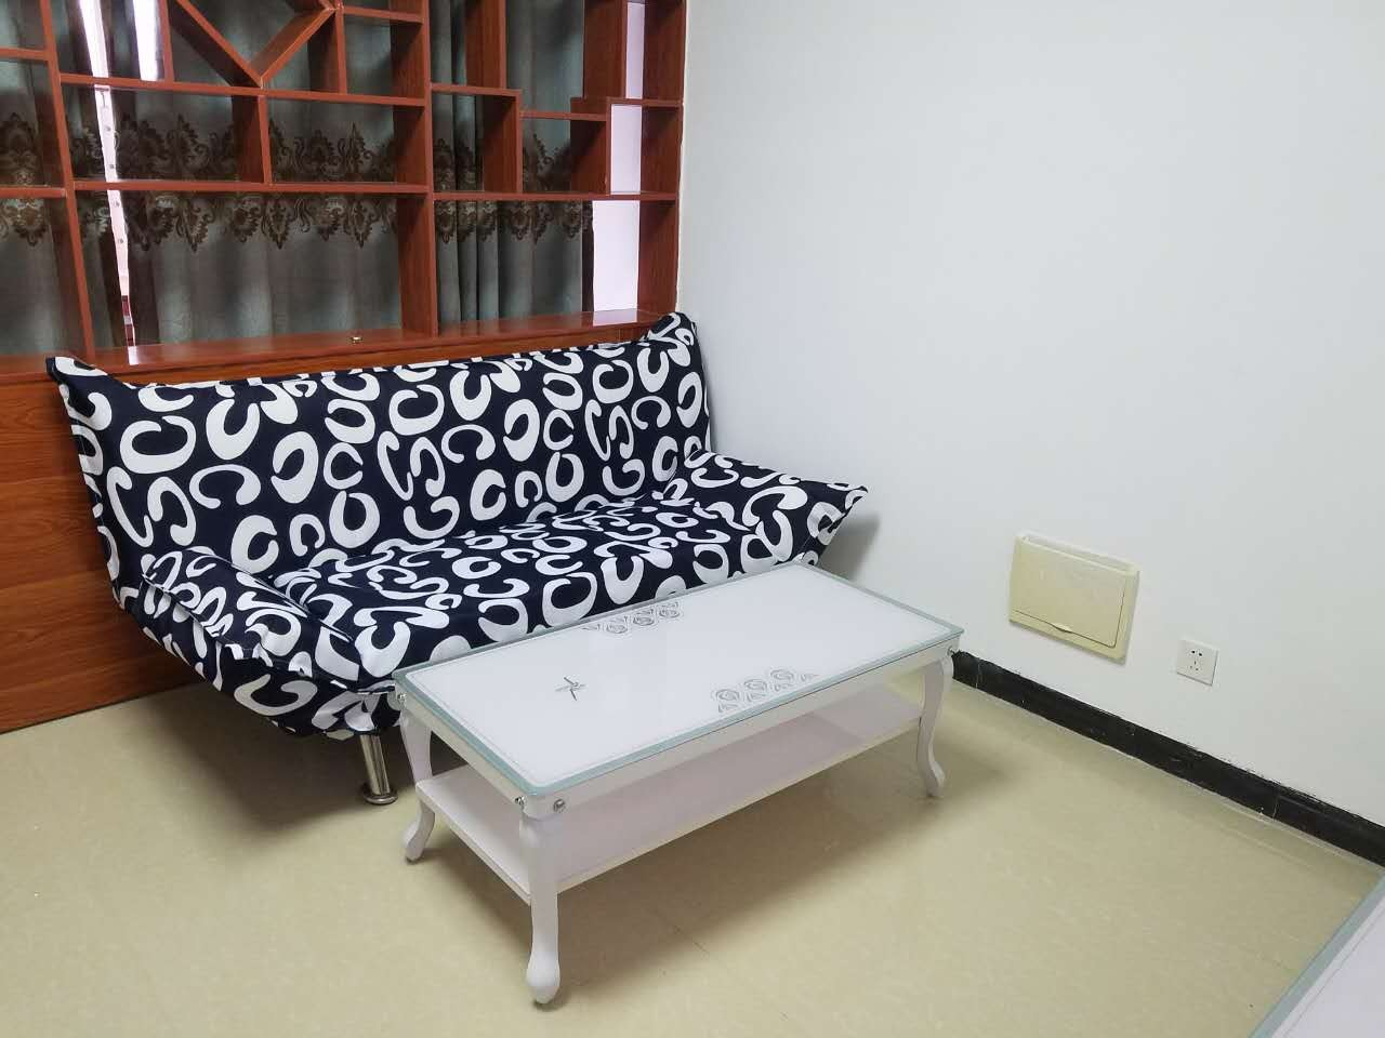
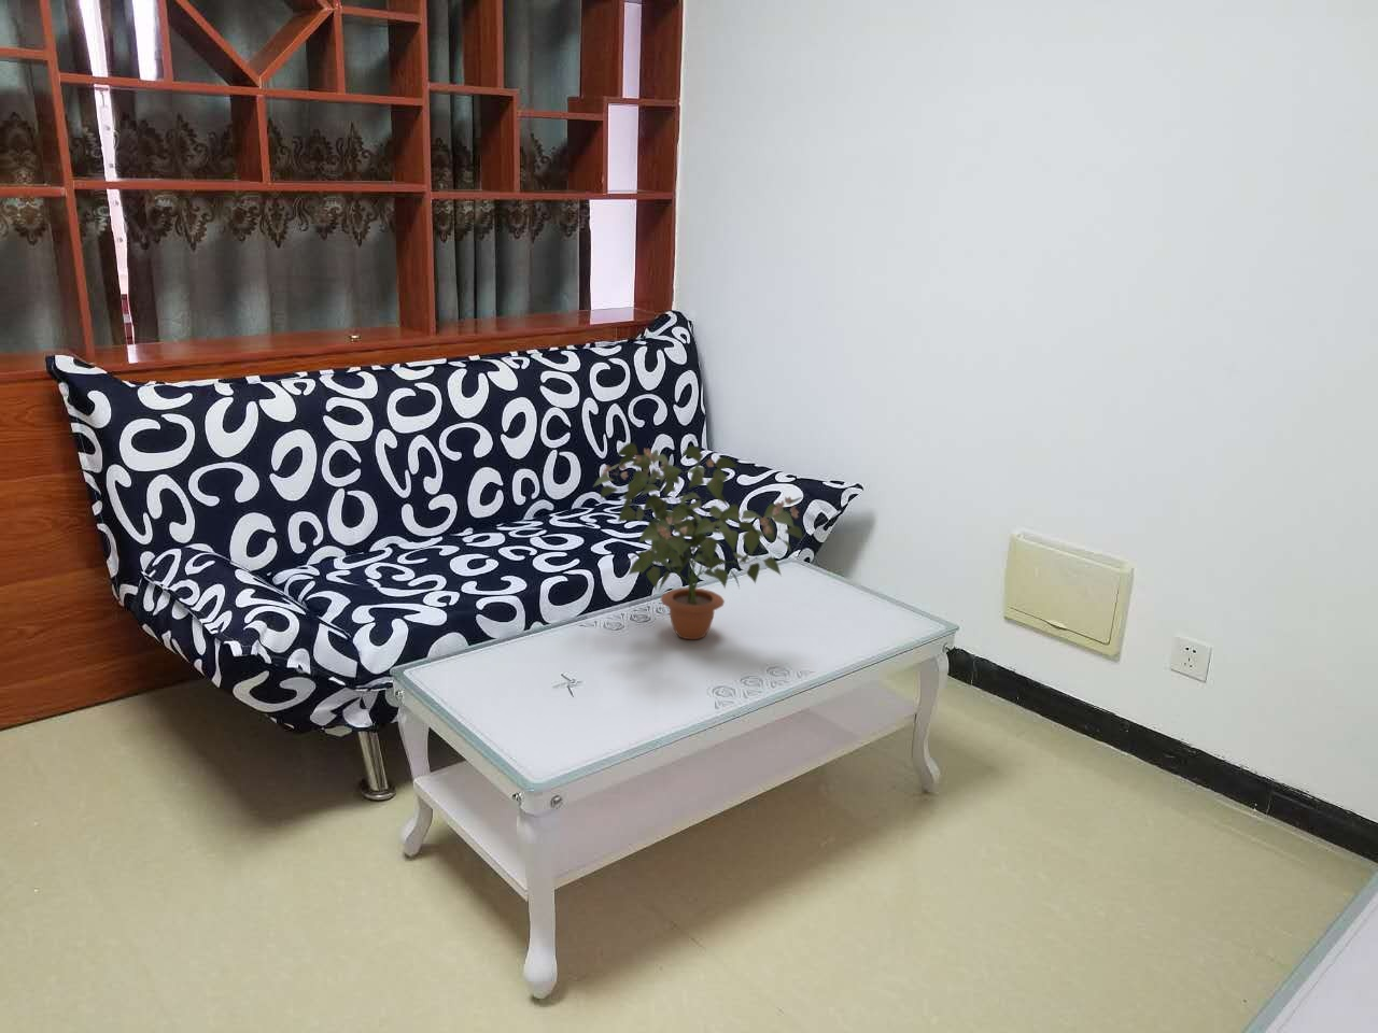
+ potted plant [591,443,804,640]
